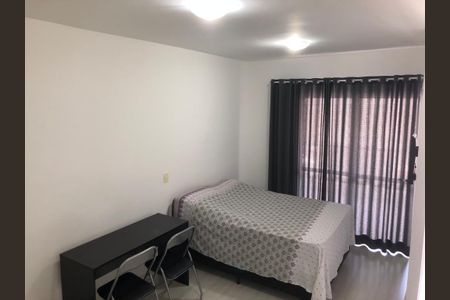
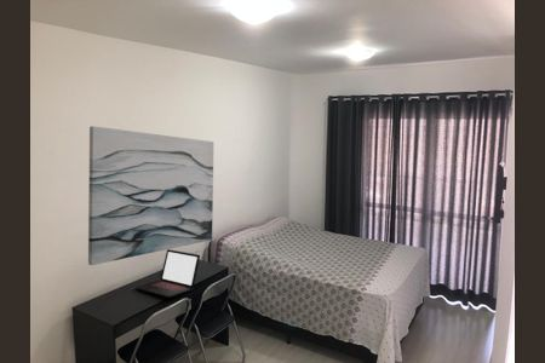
+ laptop [134,249,201,299]
+ wall art [87,125,214,266]
